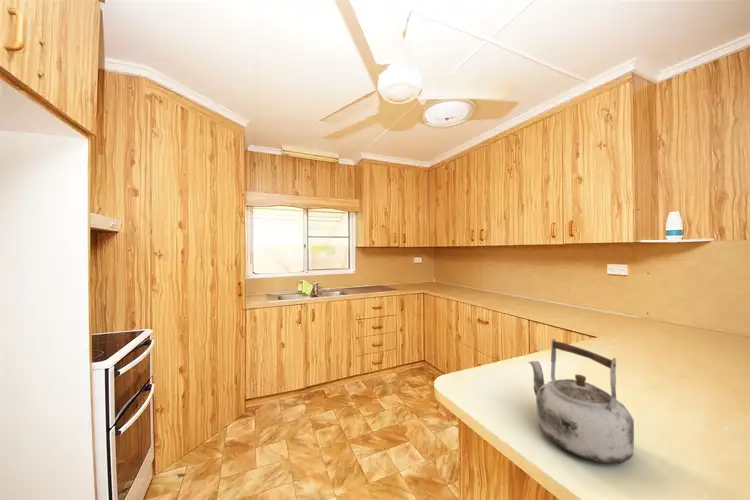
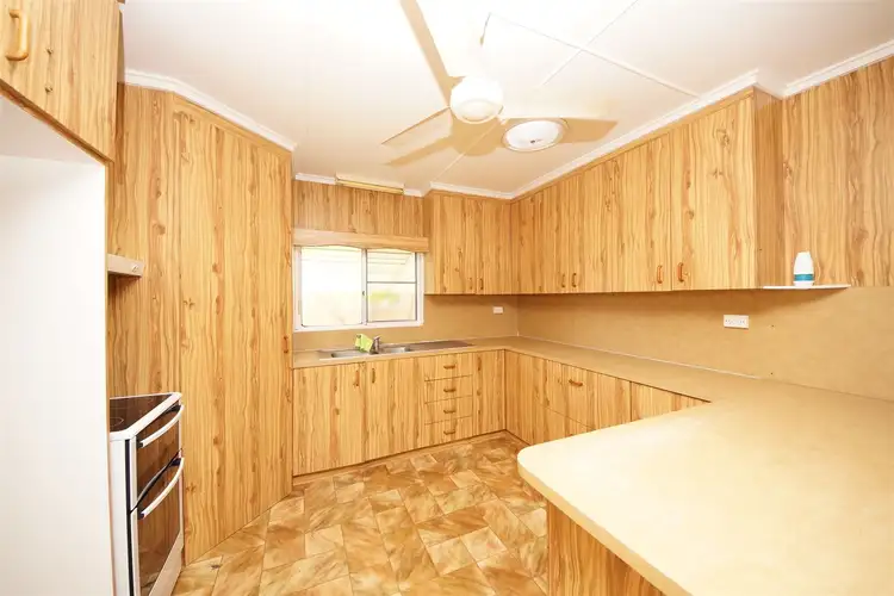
- kettle [527,338,635,465]
